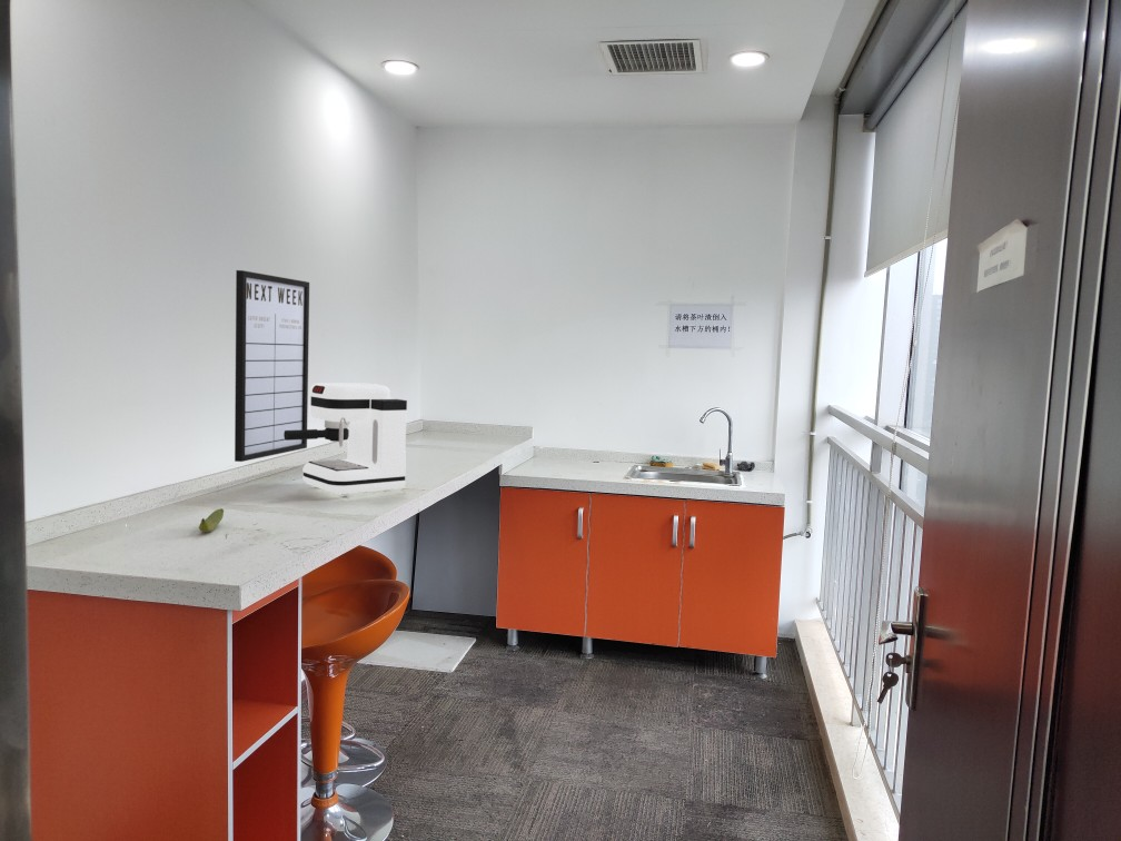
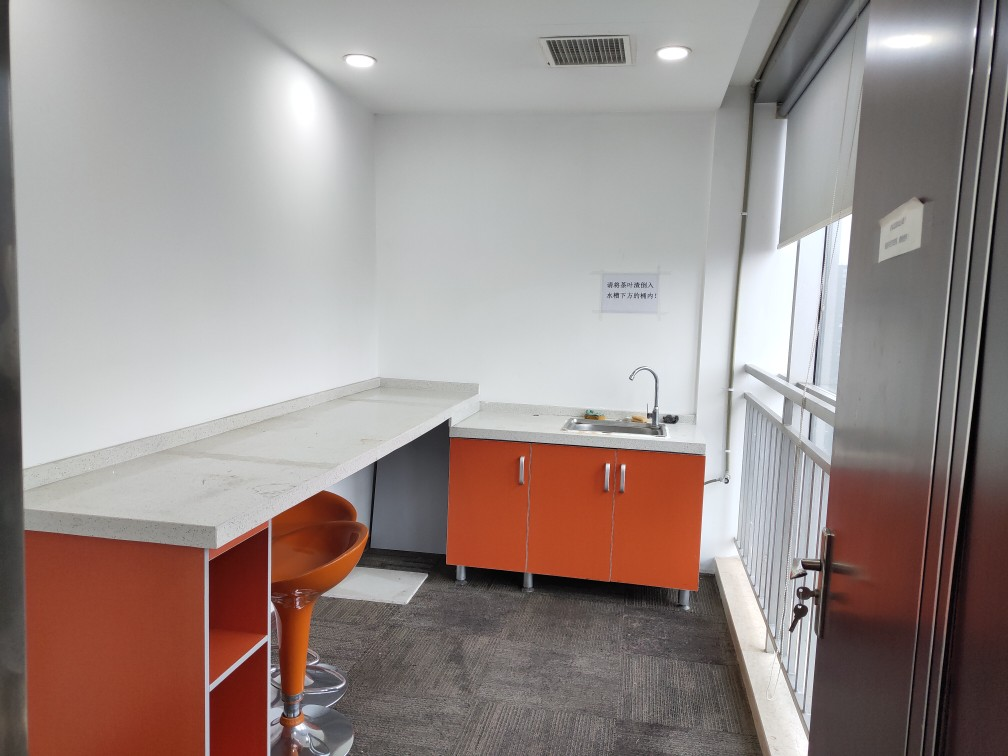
- banana [198,507,225,533]
- writing board [234,269,310,463]
- coffee maker [284,382,408,497]
